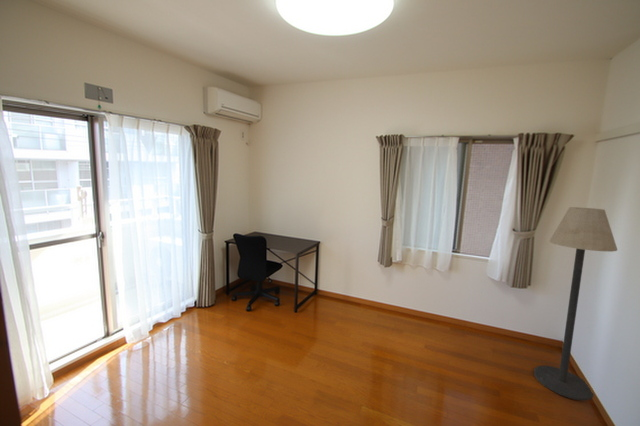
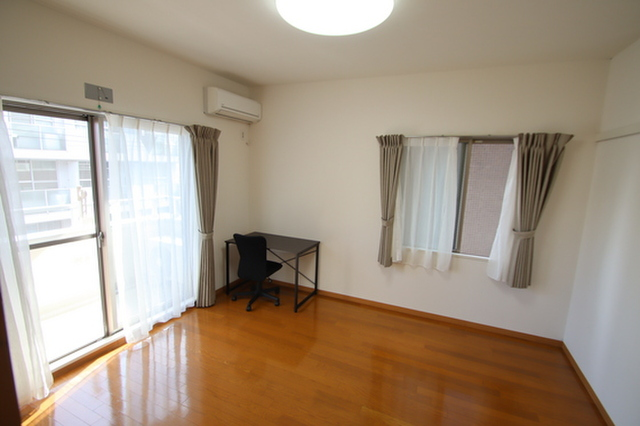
- floor lamp [533,206,618,401]
